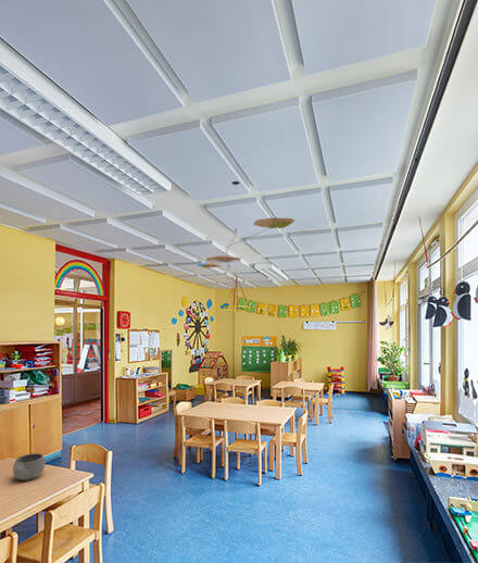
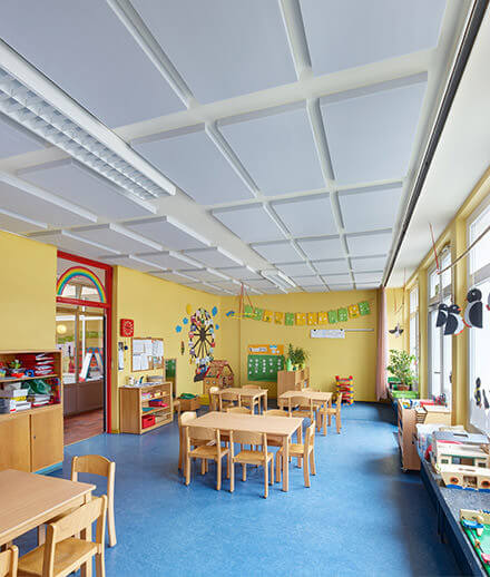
- ceiling mobile [197,180,295,288]
- bowl [12,452,47,481]
